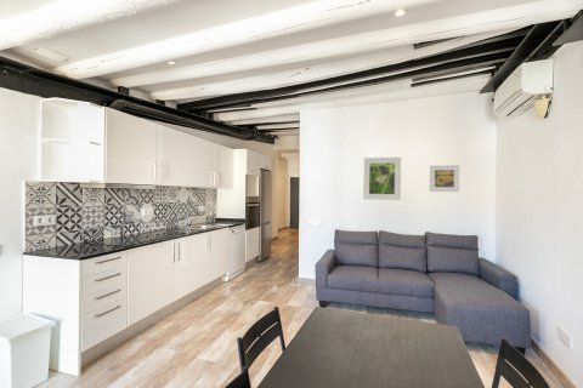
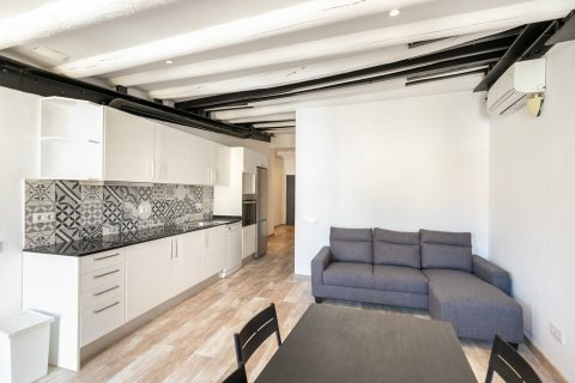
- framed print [429,164,460,193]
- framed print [362,156,402,201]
